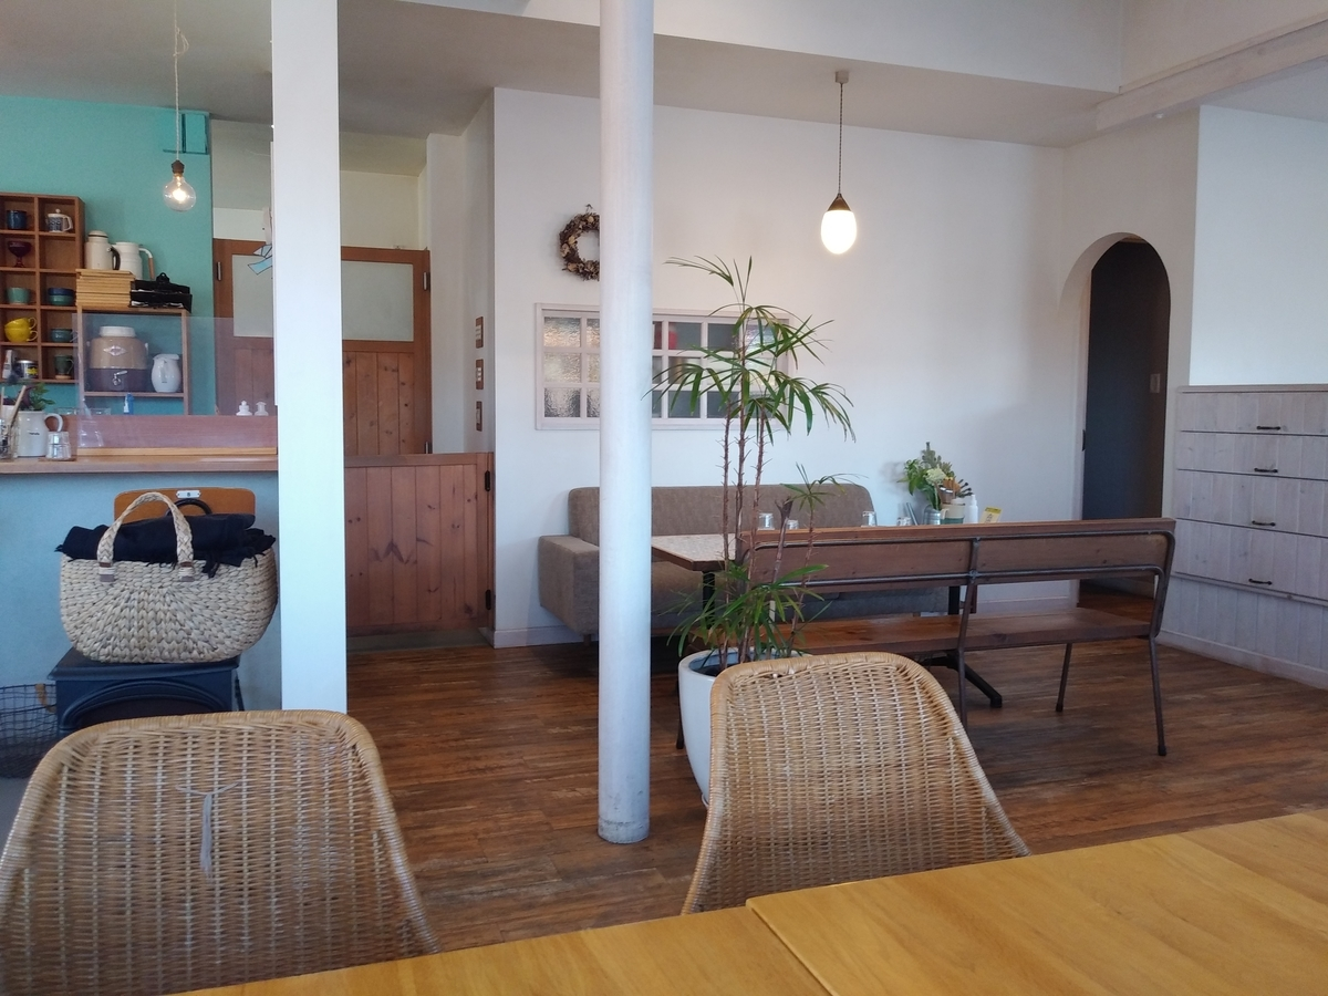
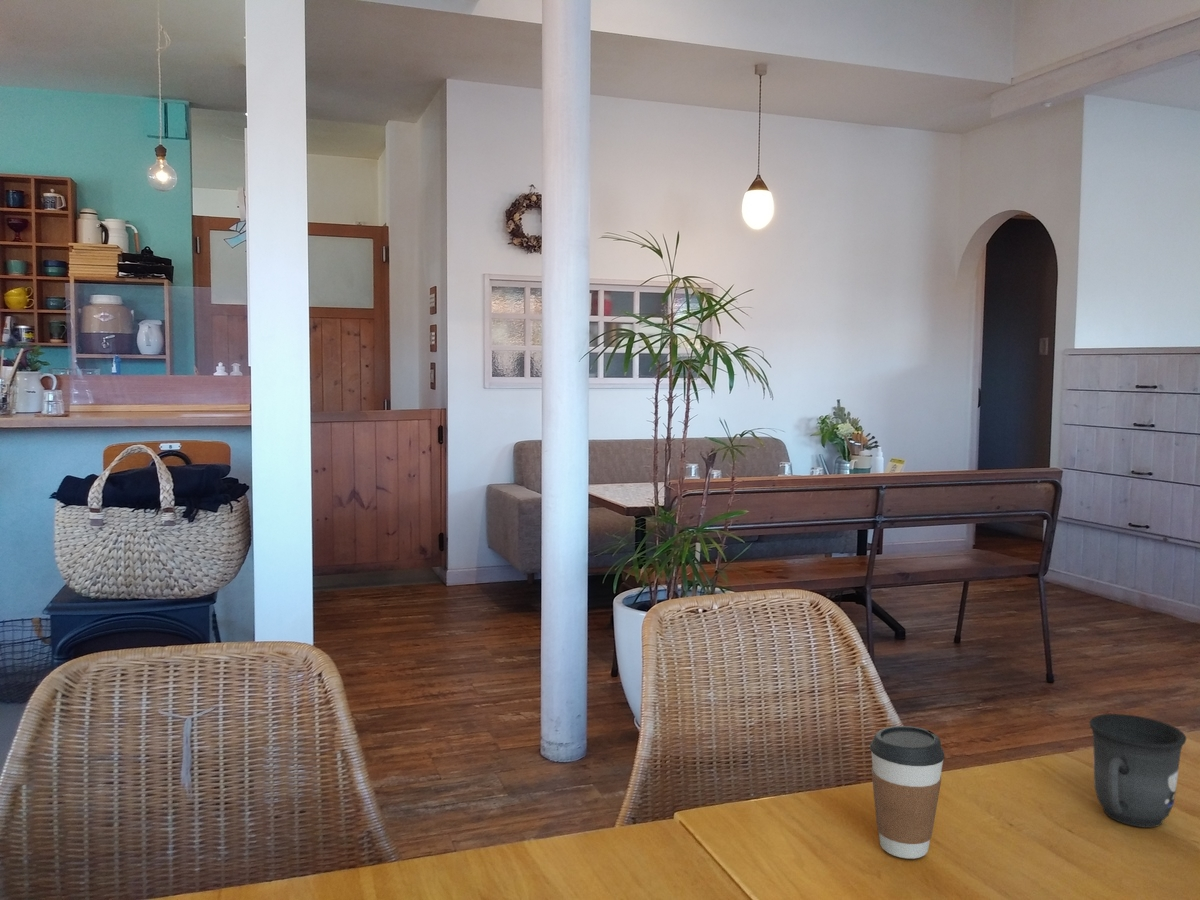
+ mug [1088,713,1187,828]
+ coffee cup [869,725,946,860]
